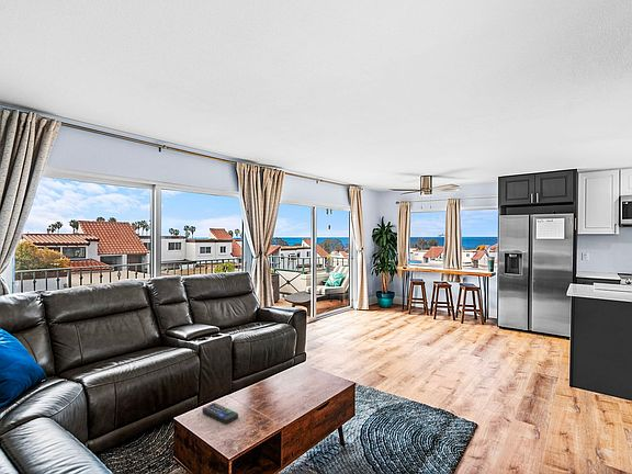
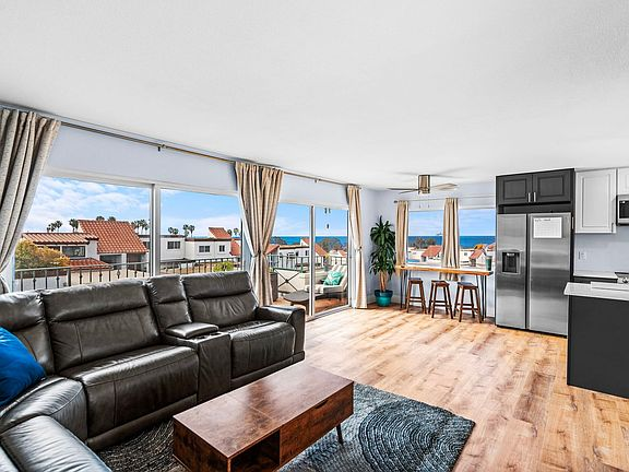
- remote control [201,402,239,425]
